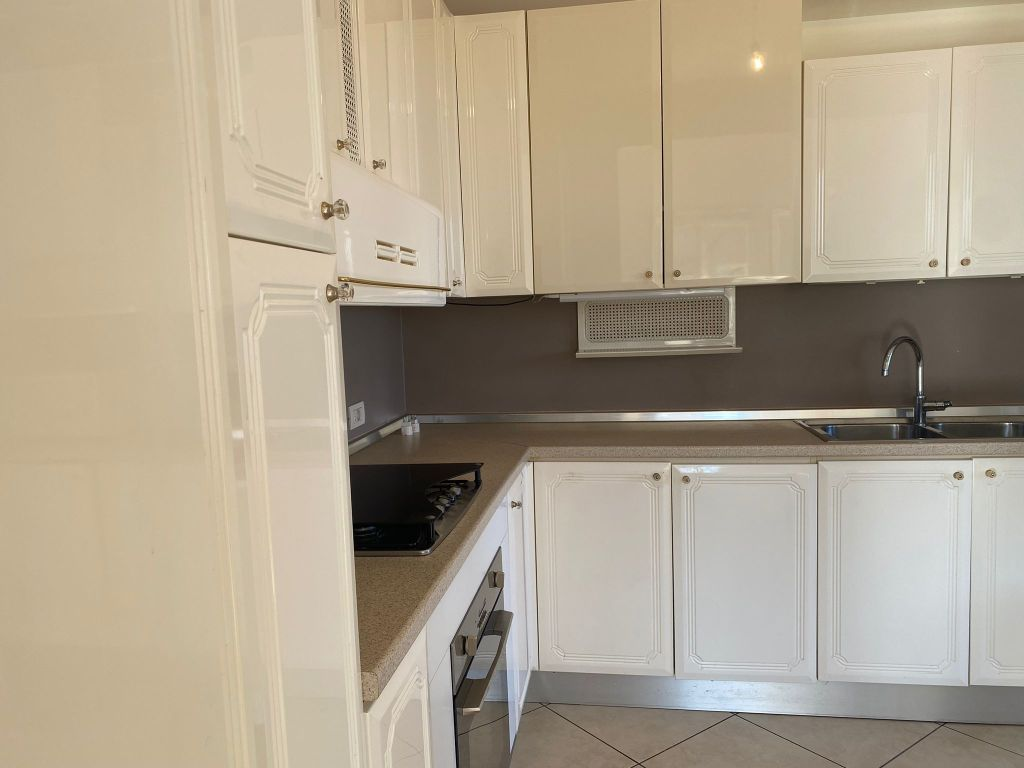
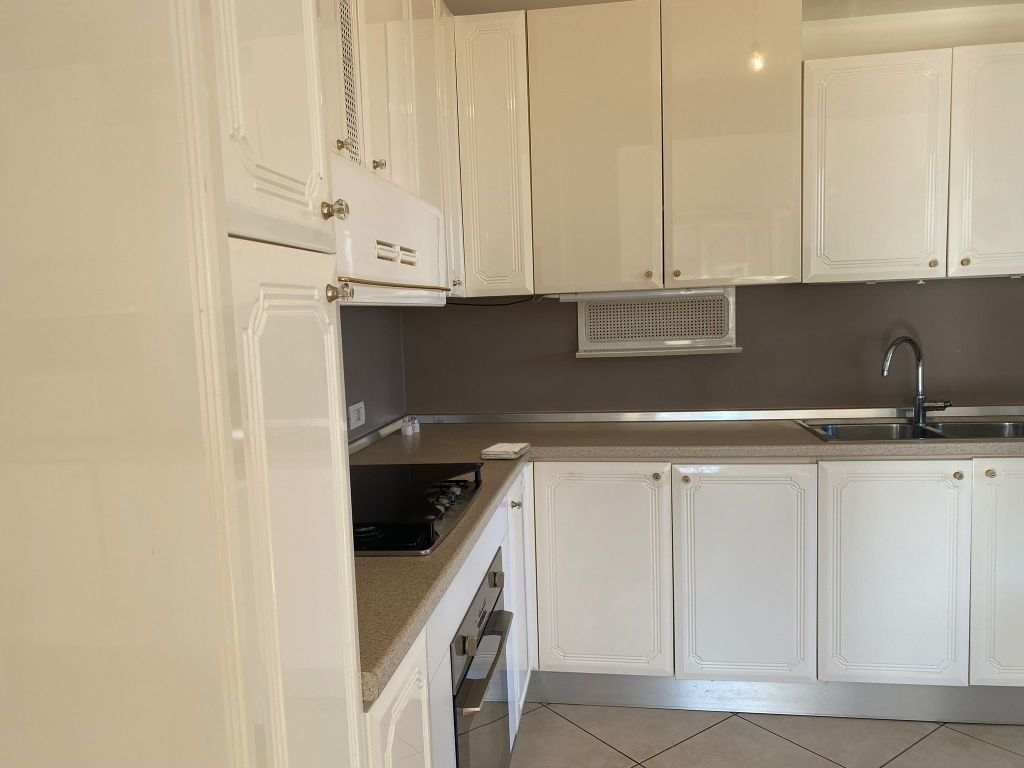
+ washcloth [481,442,531,460]
